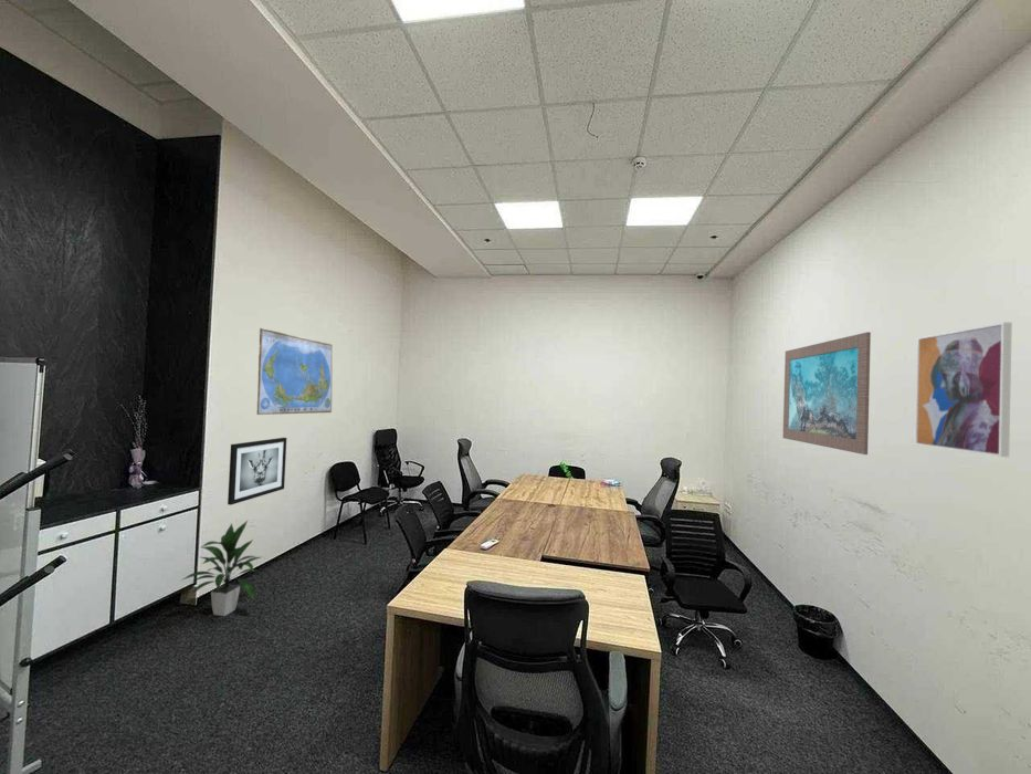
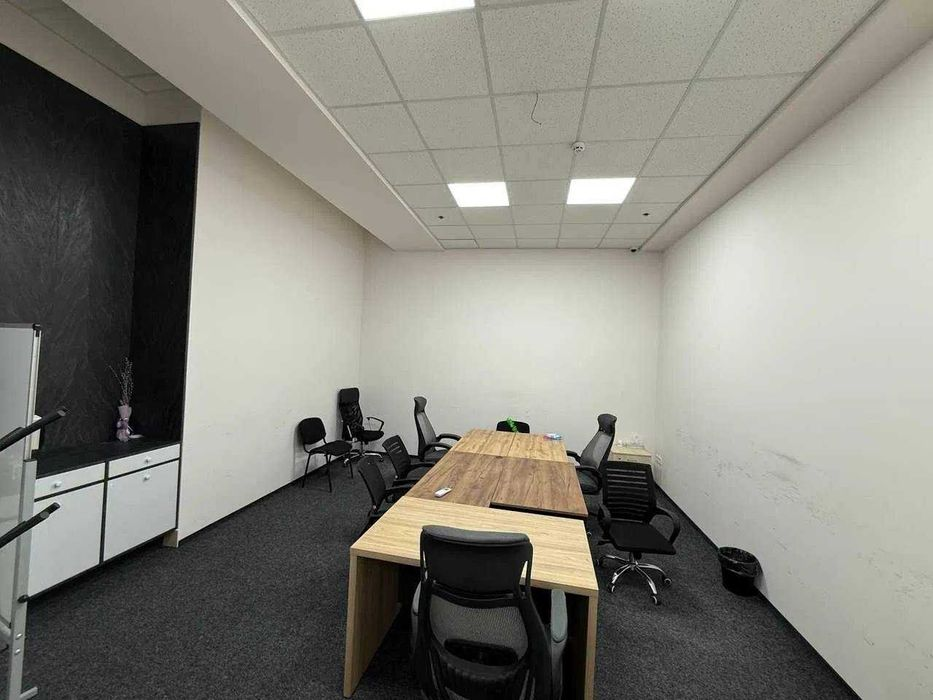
- world map [255,327,334,416]
- wall art [913,321,1013,458]
- wall art [227,437,287,506]
- wall art [782,331,872,456]
- indoor plant [180,520,262,617]
